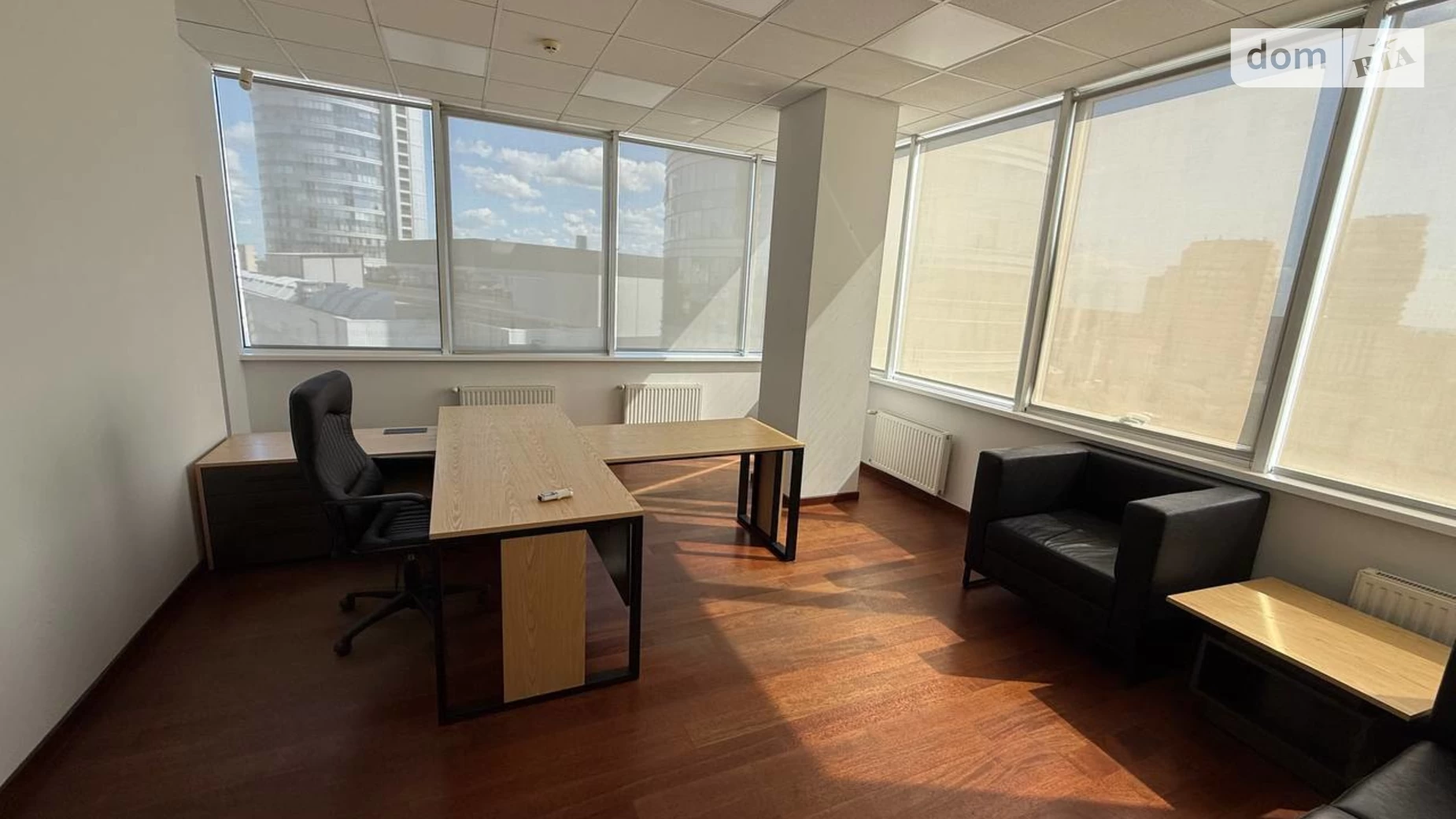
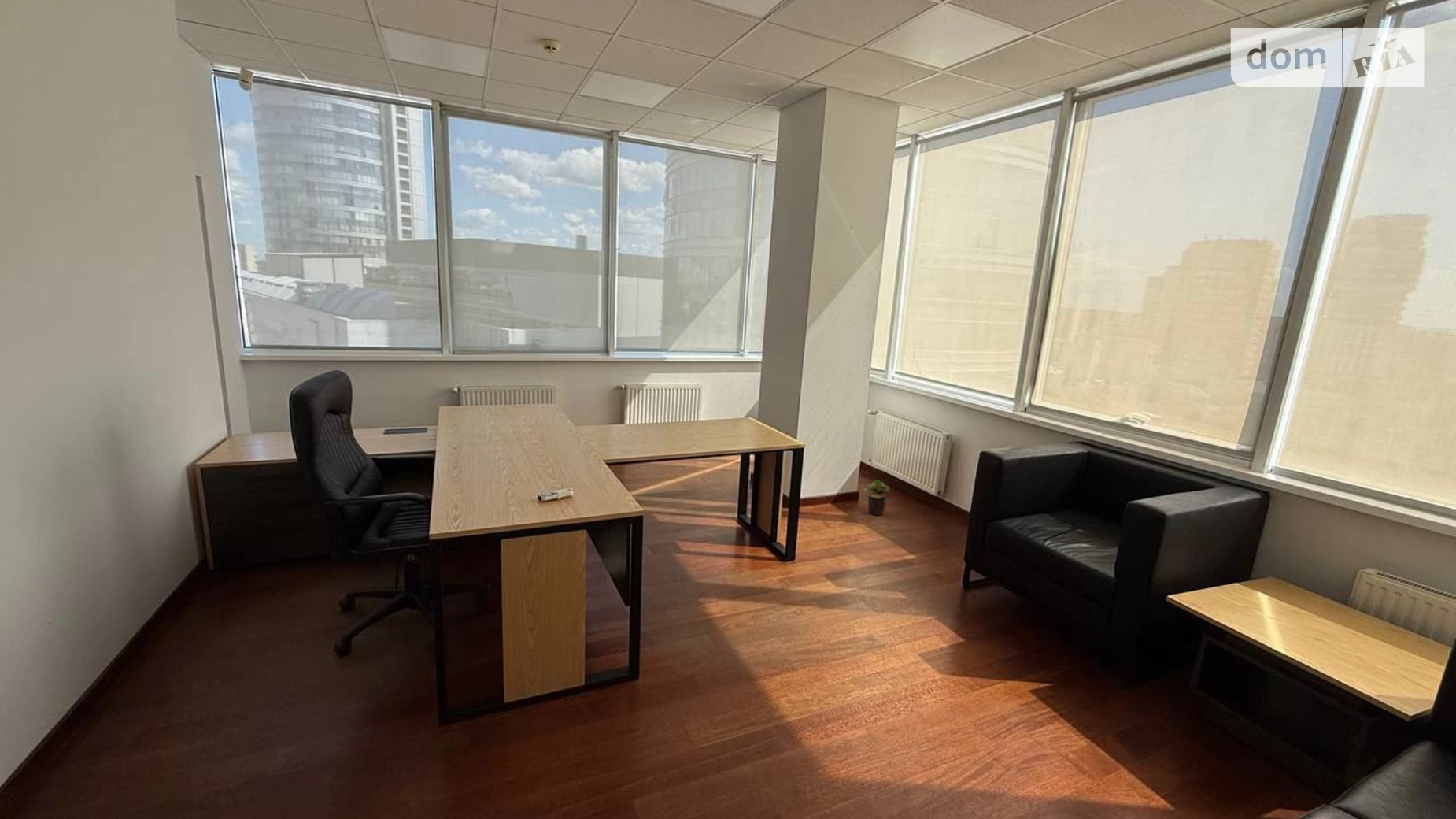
+ potted plant [863,480,891,516]
